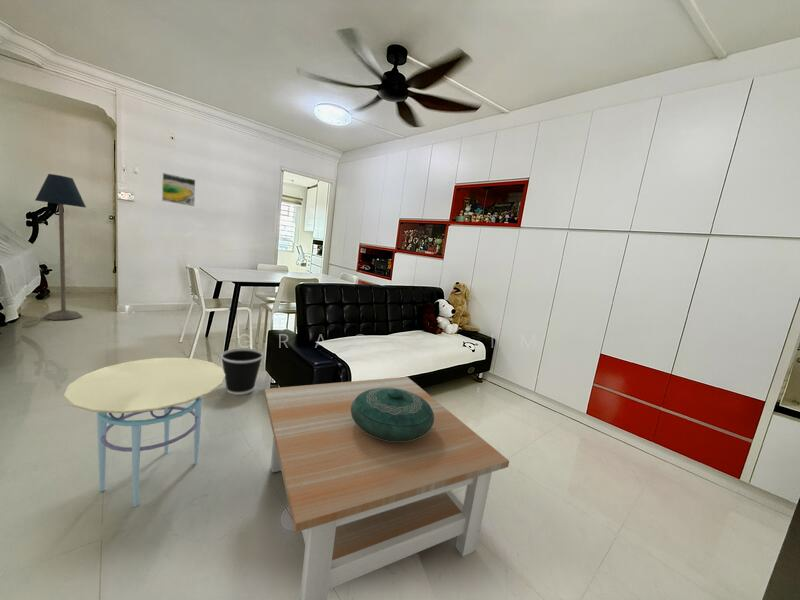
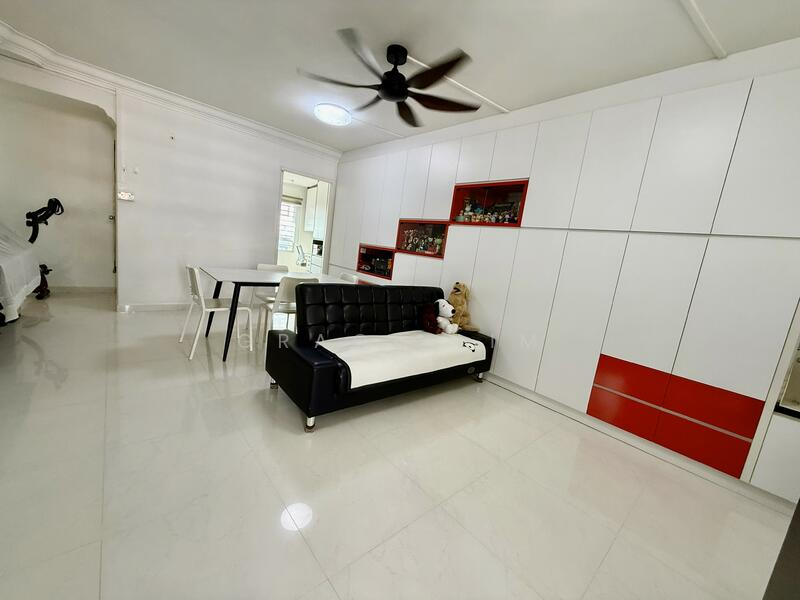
- floor lamp [34,173,87,321]
- coffee table [263,376,510,600]
- wastebasket [220,347,264,396]
- side table [63,356,225,508]
- decorative bowl [351,388,434,441]
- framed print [161,172,196,207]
